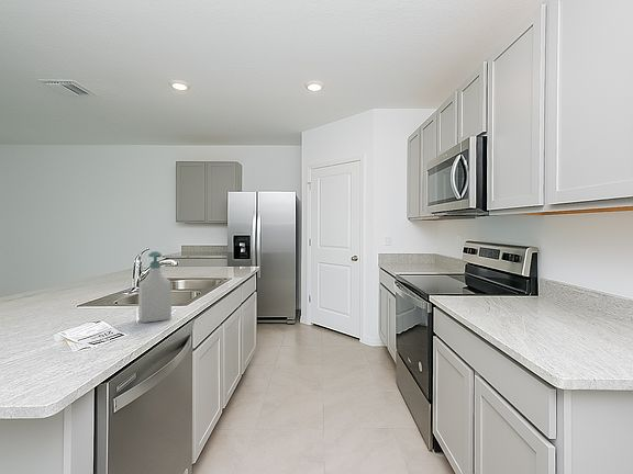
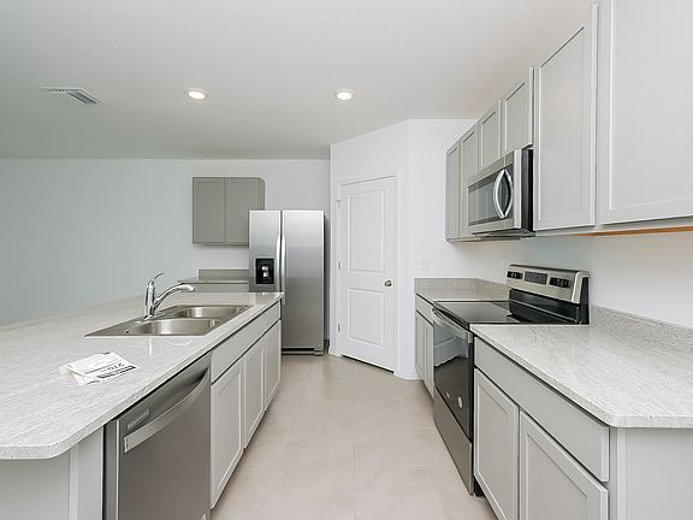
- soap bottle [137,250,173,324]
